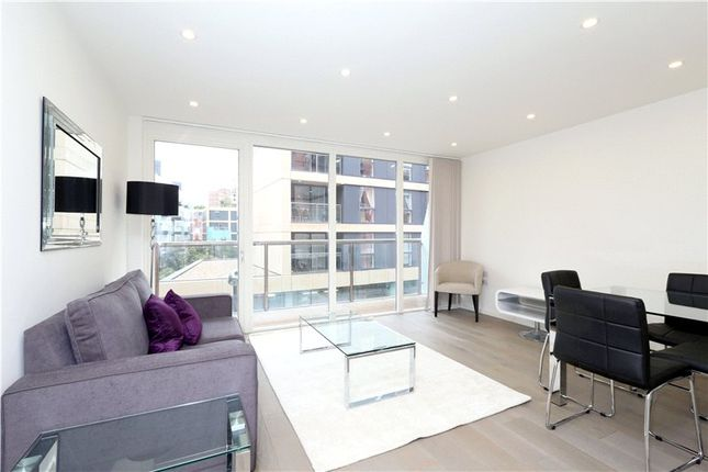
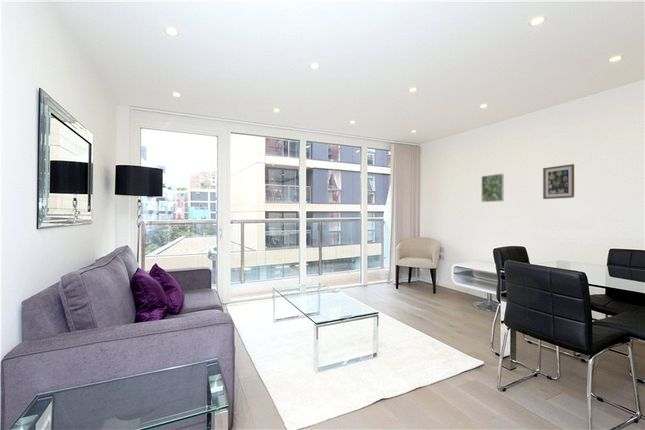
+ wall art [542,163,575,200]
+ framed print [481,173,505,203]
